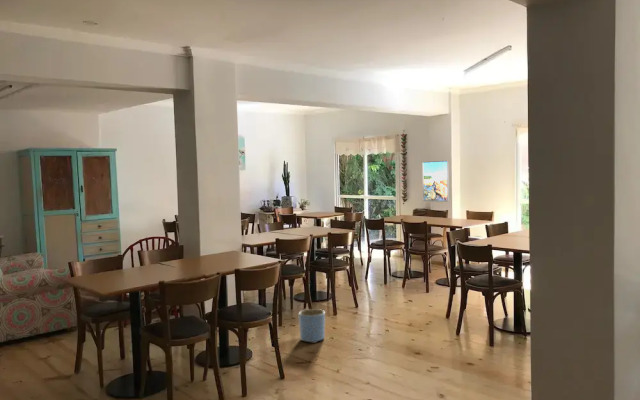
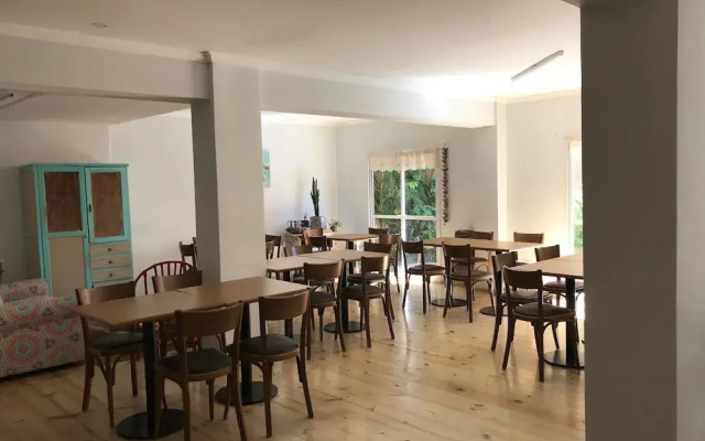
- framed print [422,160,450,202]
- planter [298,308,326,344]
